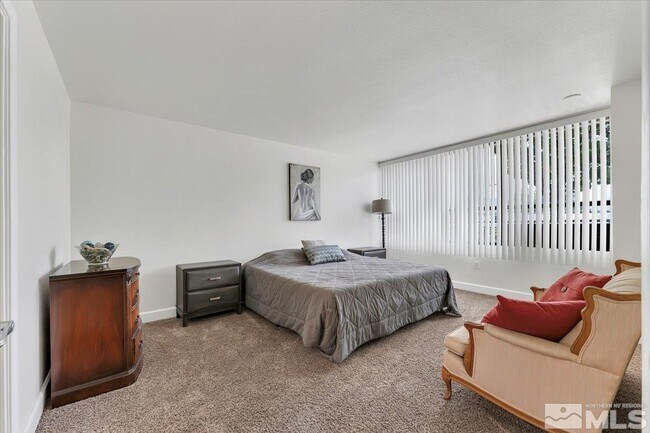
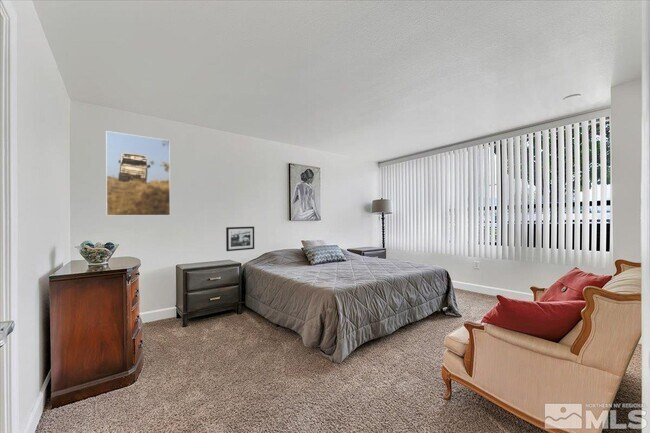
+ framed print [105,130,171,217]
+ picture frame [225,226,255,252]
